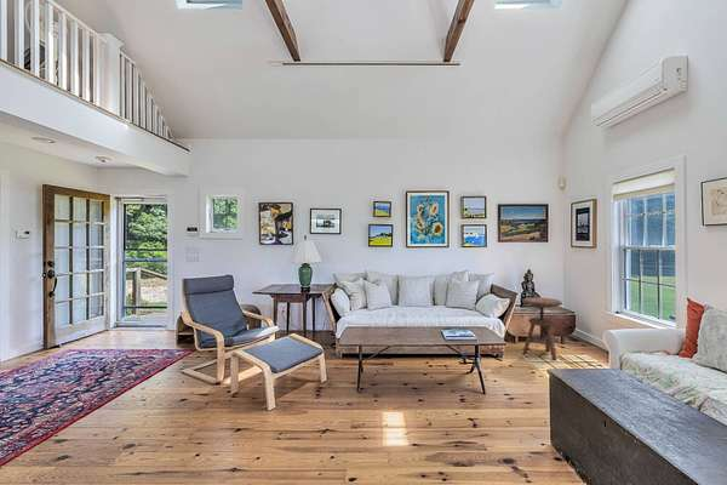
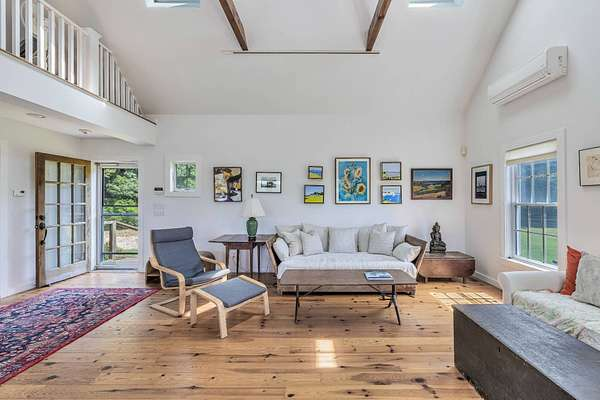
- side table [521,296,563,361]
